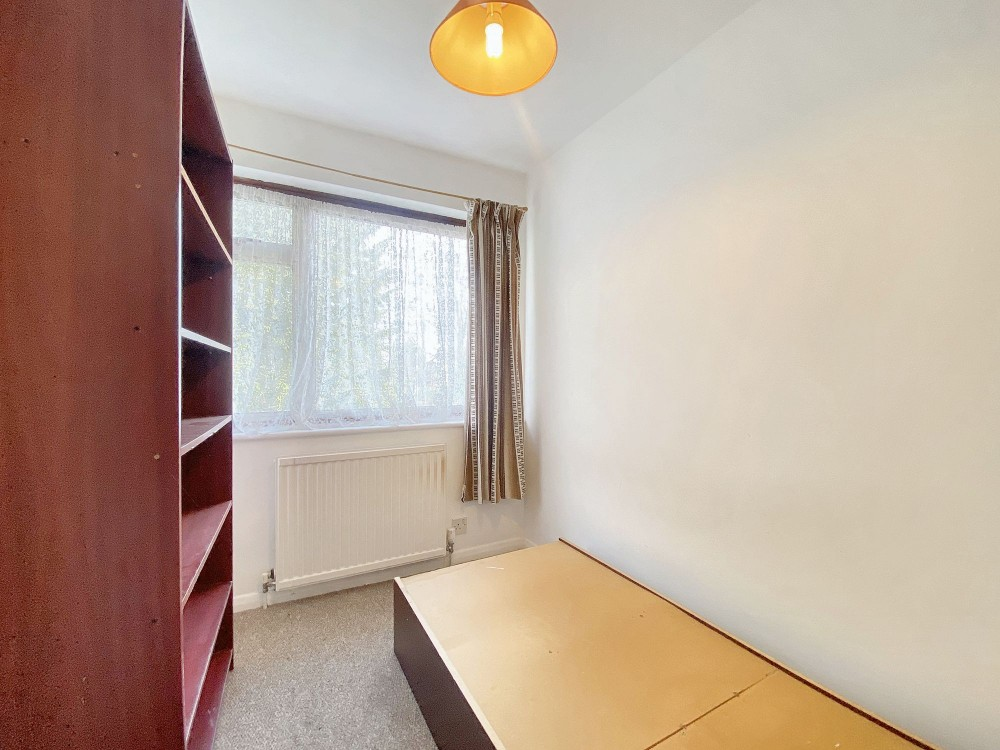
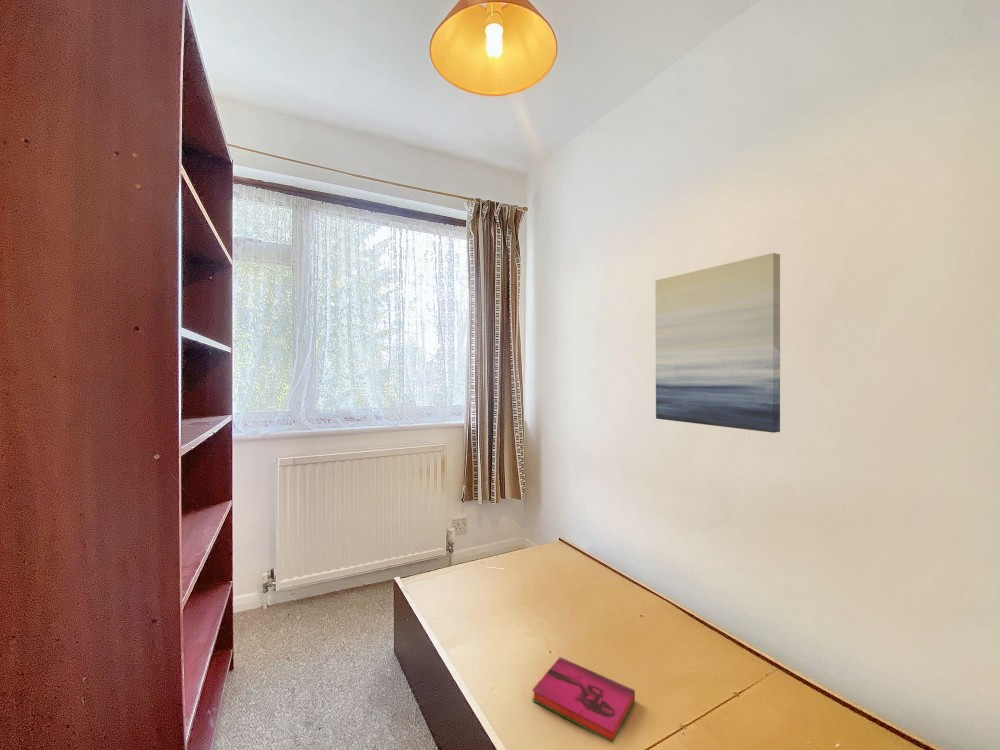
+ hardback book [531,656,636,744]
+ wall art [654,252,781,434]
